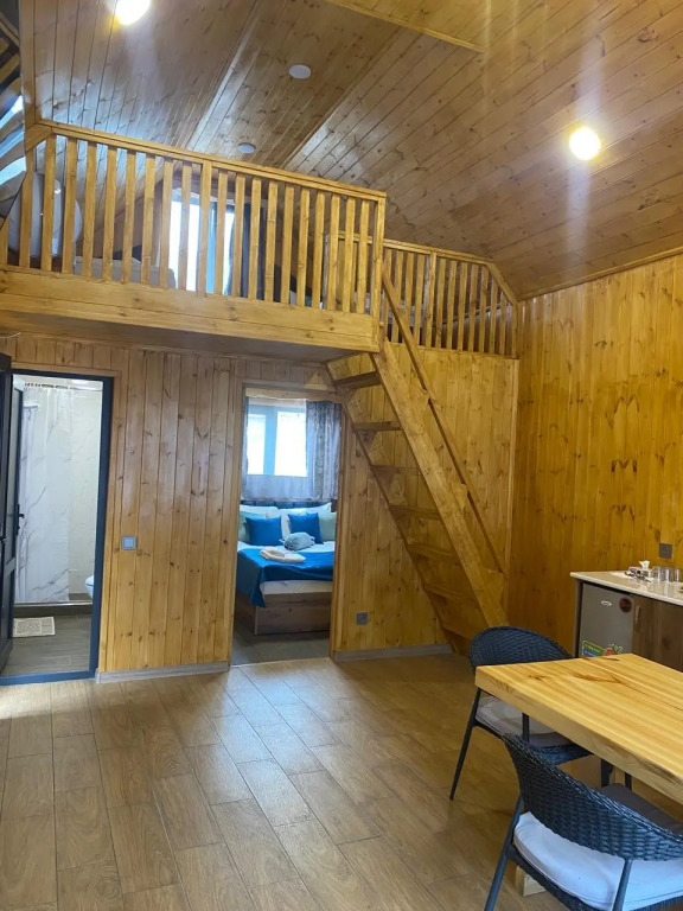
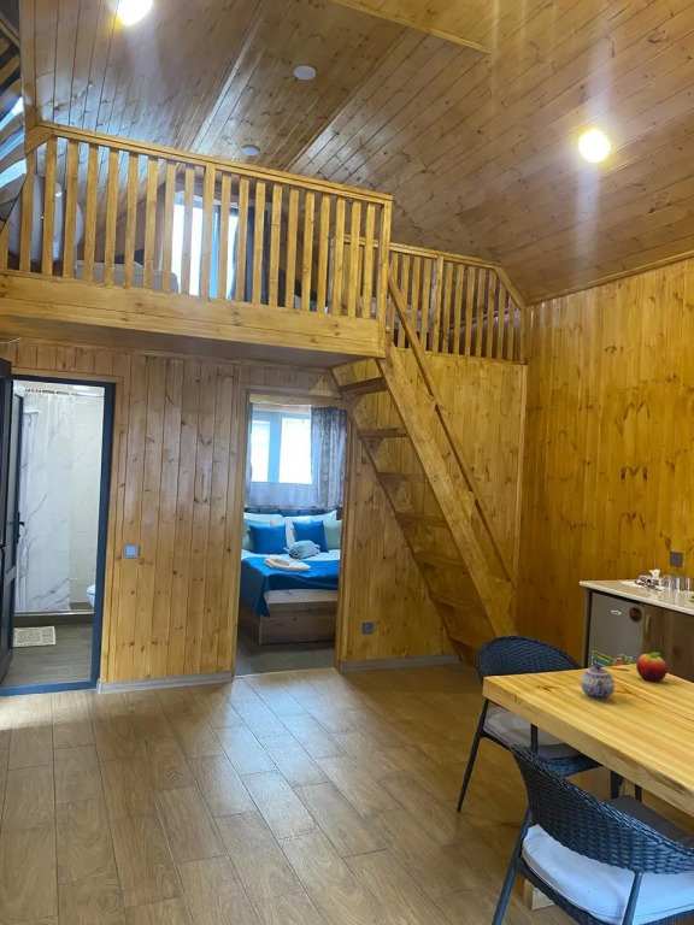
+ teapot [580,664,616,701]
+ fruit [635,652,669,683]
